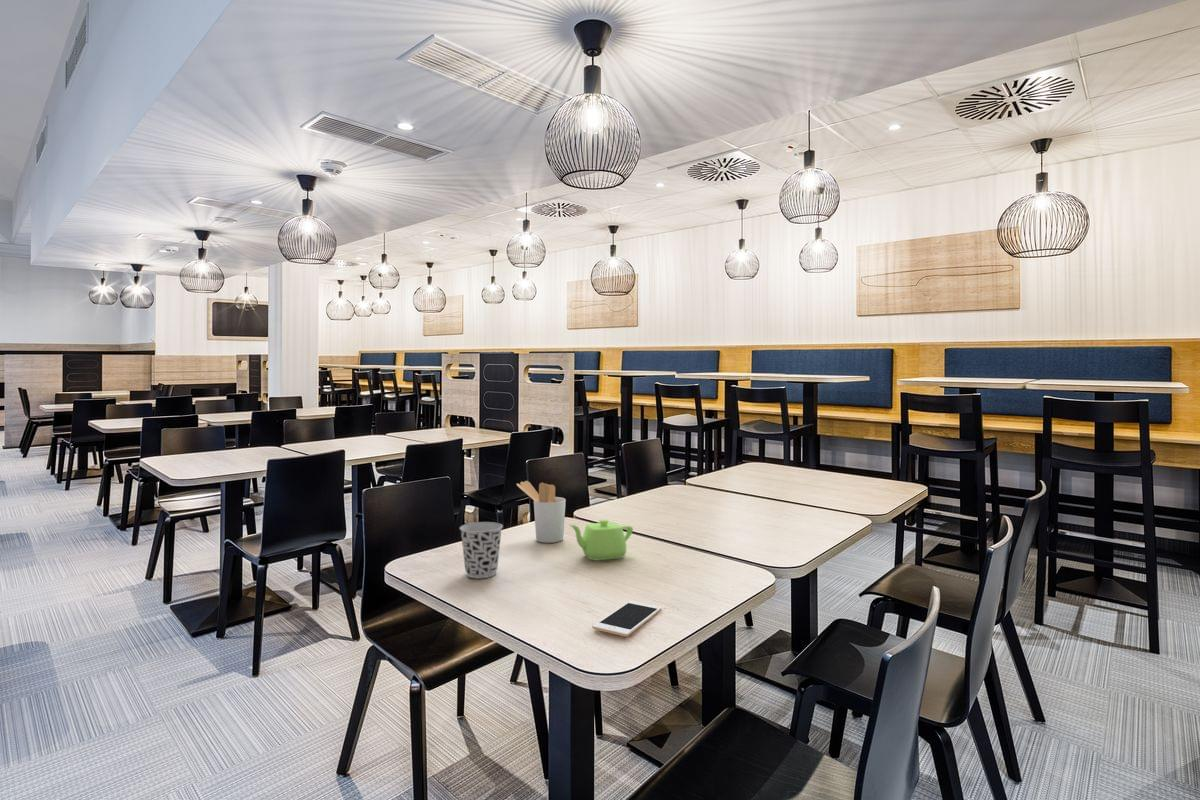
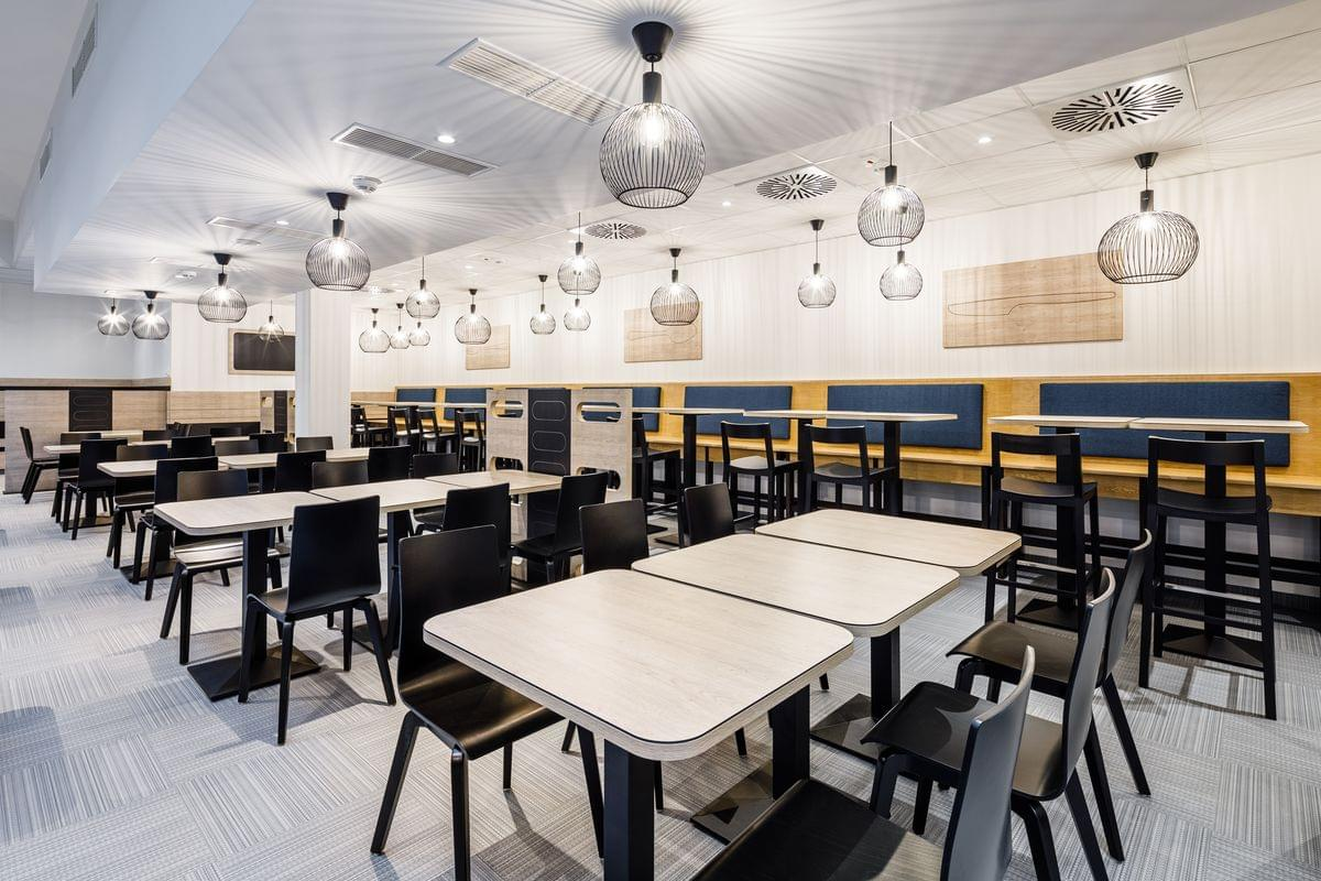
- utensil holder [516,480,567,544]
- teapot [568,519,634,562]
- cup [459,521,504,579]
- cell phone [592,600,662,638]
